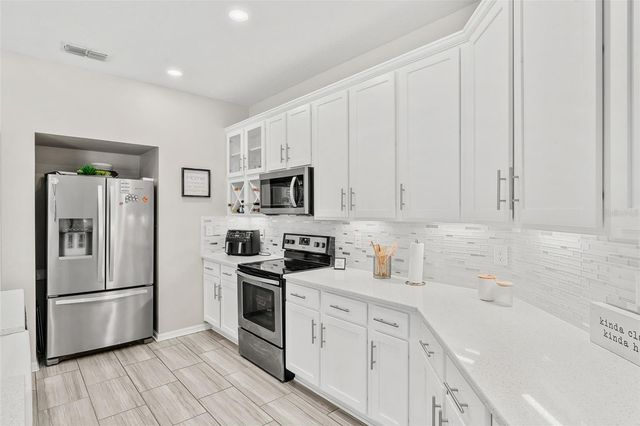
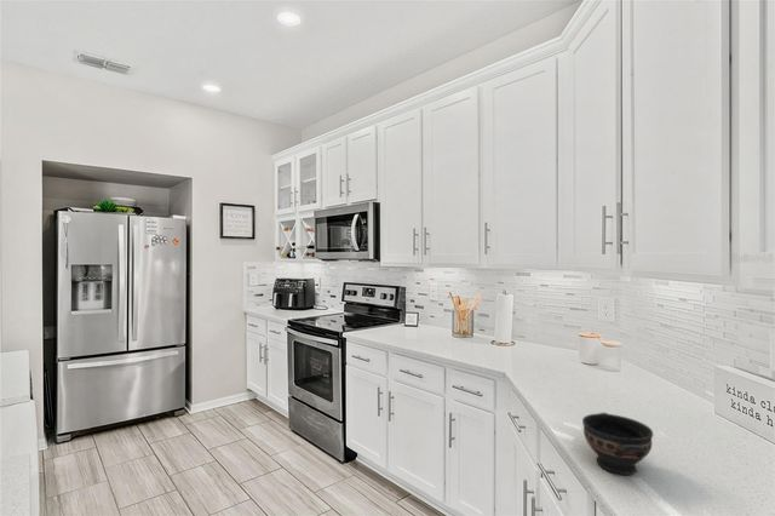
+ bowl [581,412,654,476]
